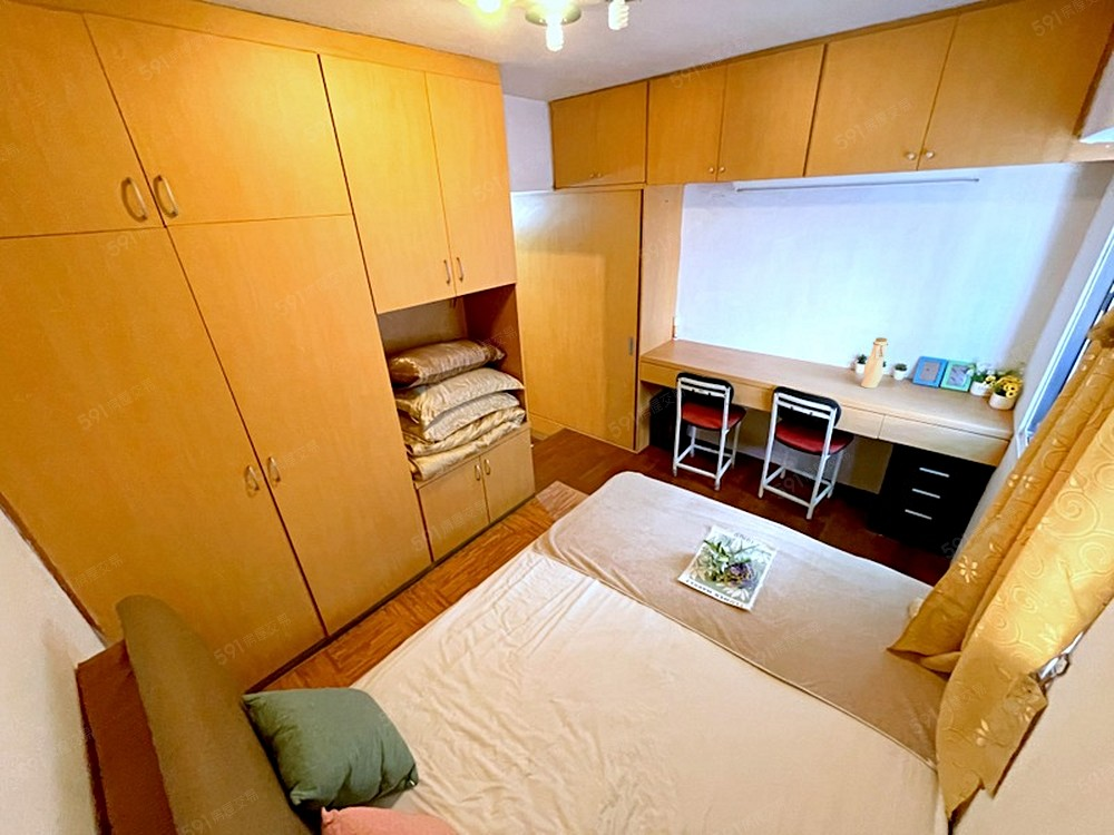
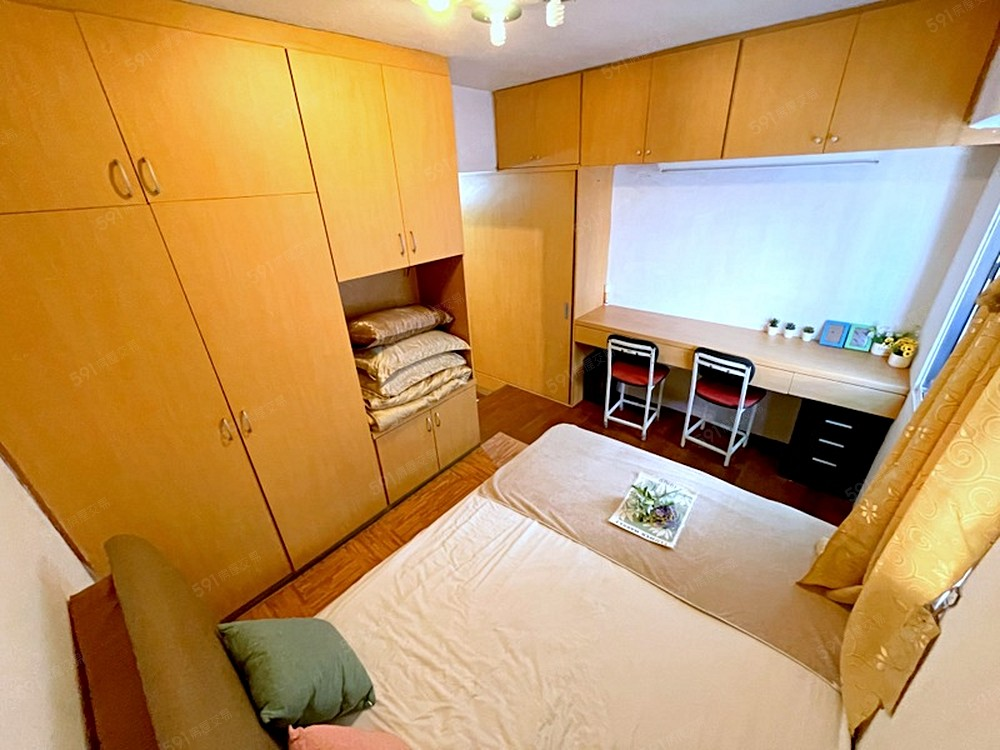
- water bottle [860,336,889,390]
